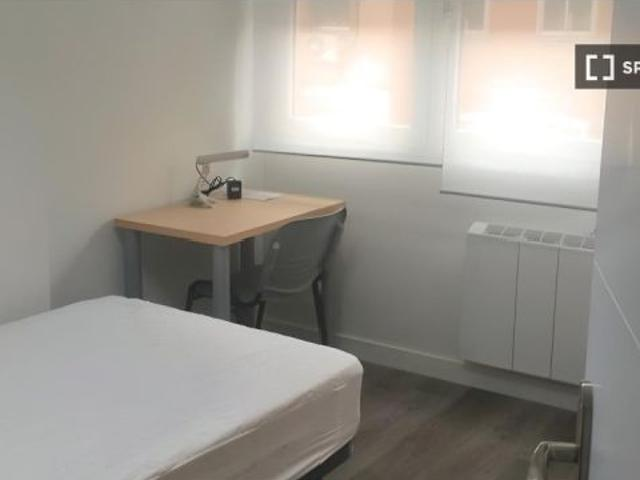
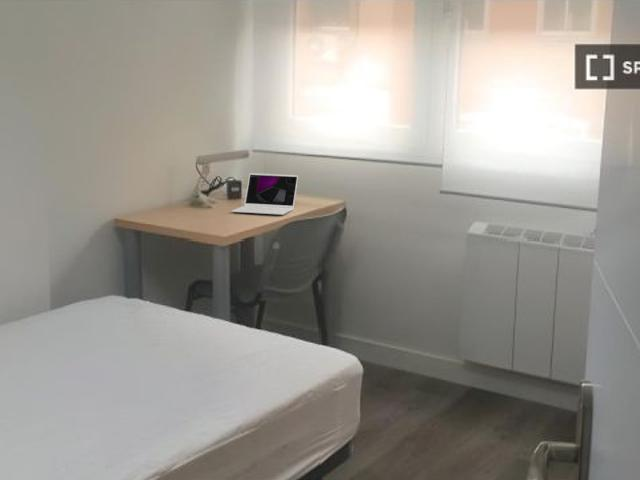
+ laptop [231,172,299,216]
